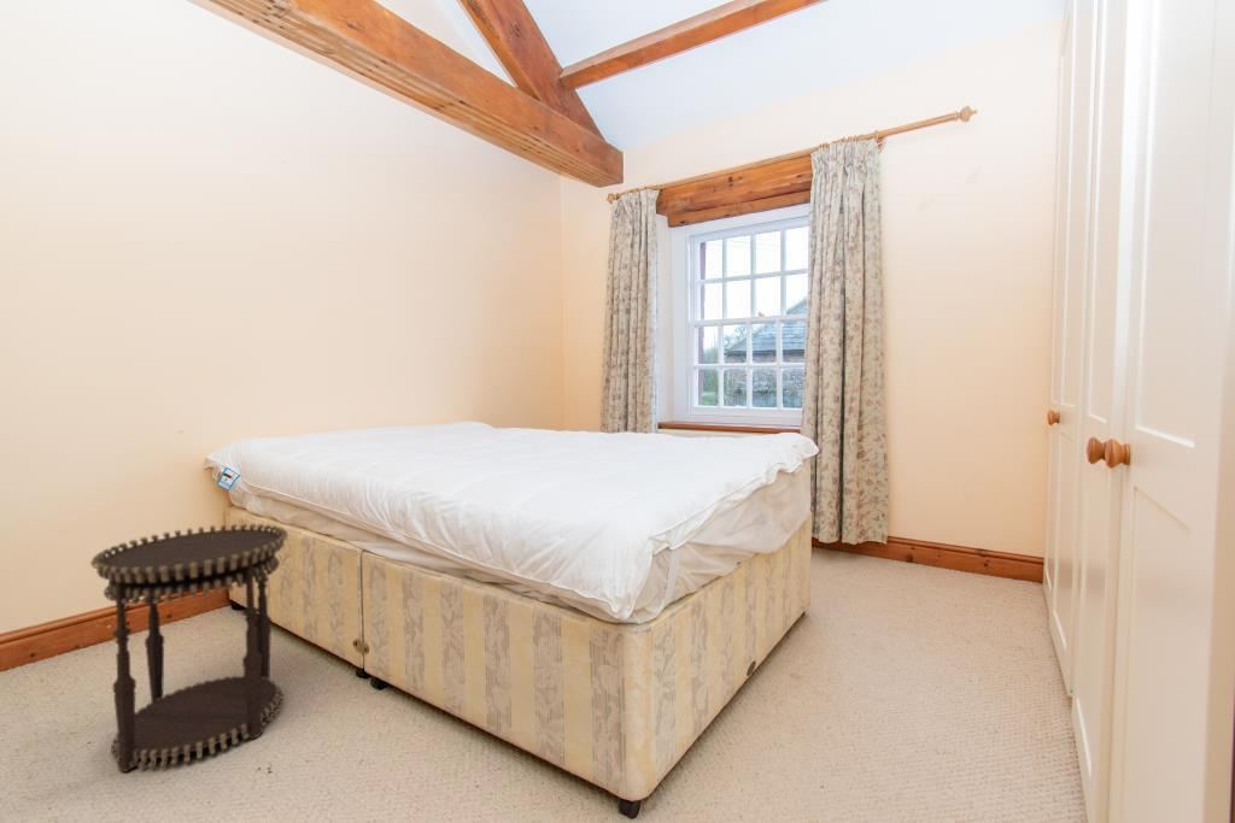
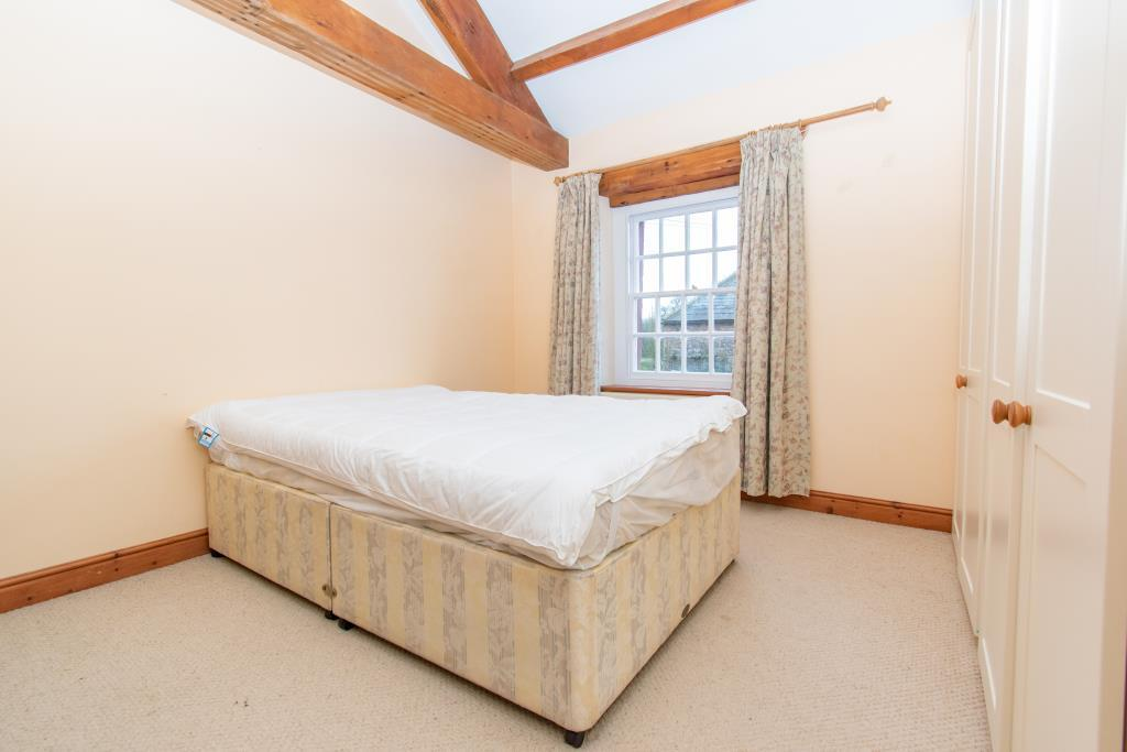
- side table [89,523,289,774]
